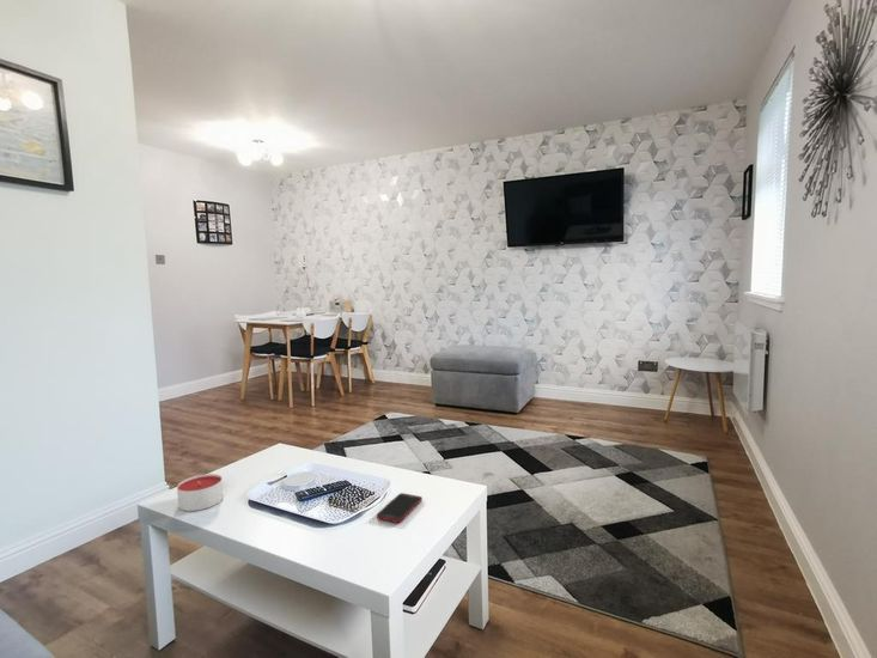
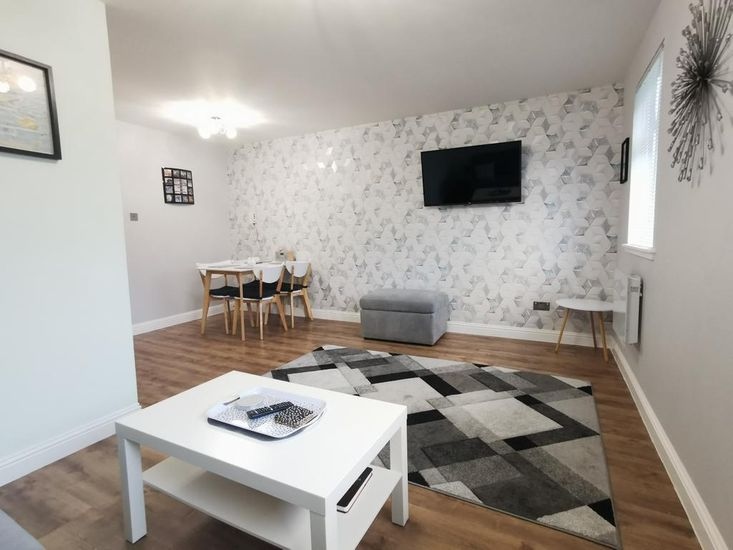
- candle [176,473,225,512]
- cell phone [376,492,424,524]
